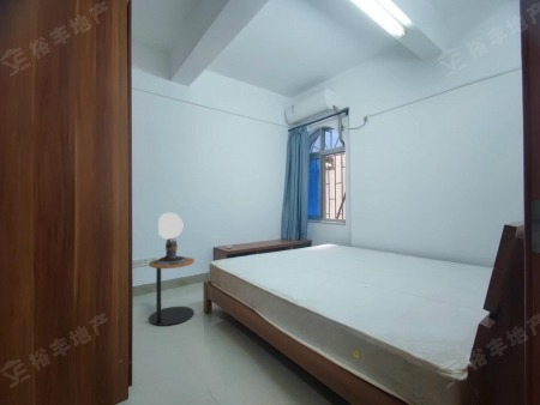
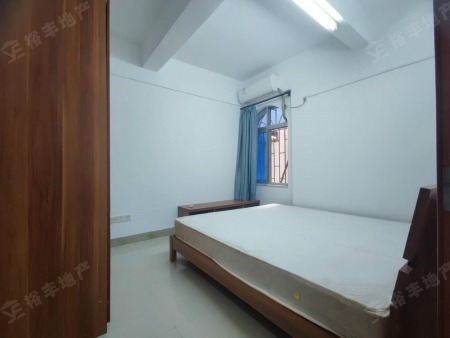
- side table [148,256,196,327]
- table lamp [154,212,187,266]
